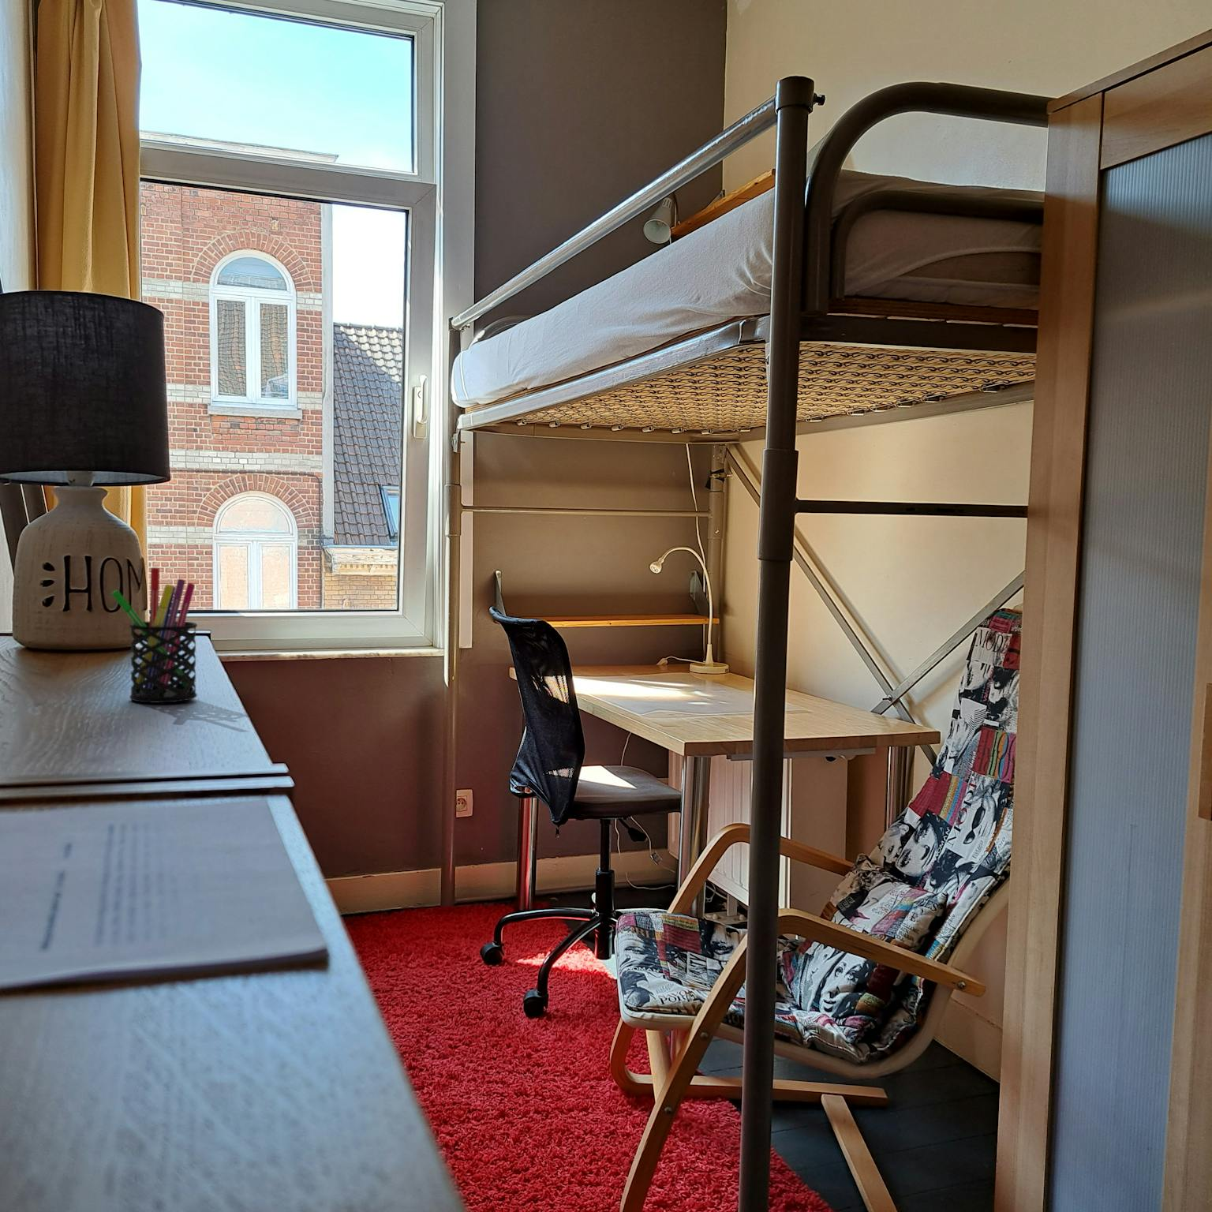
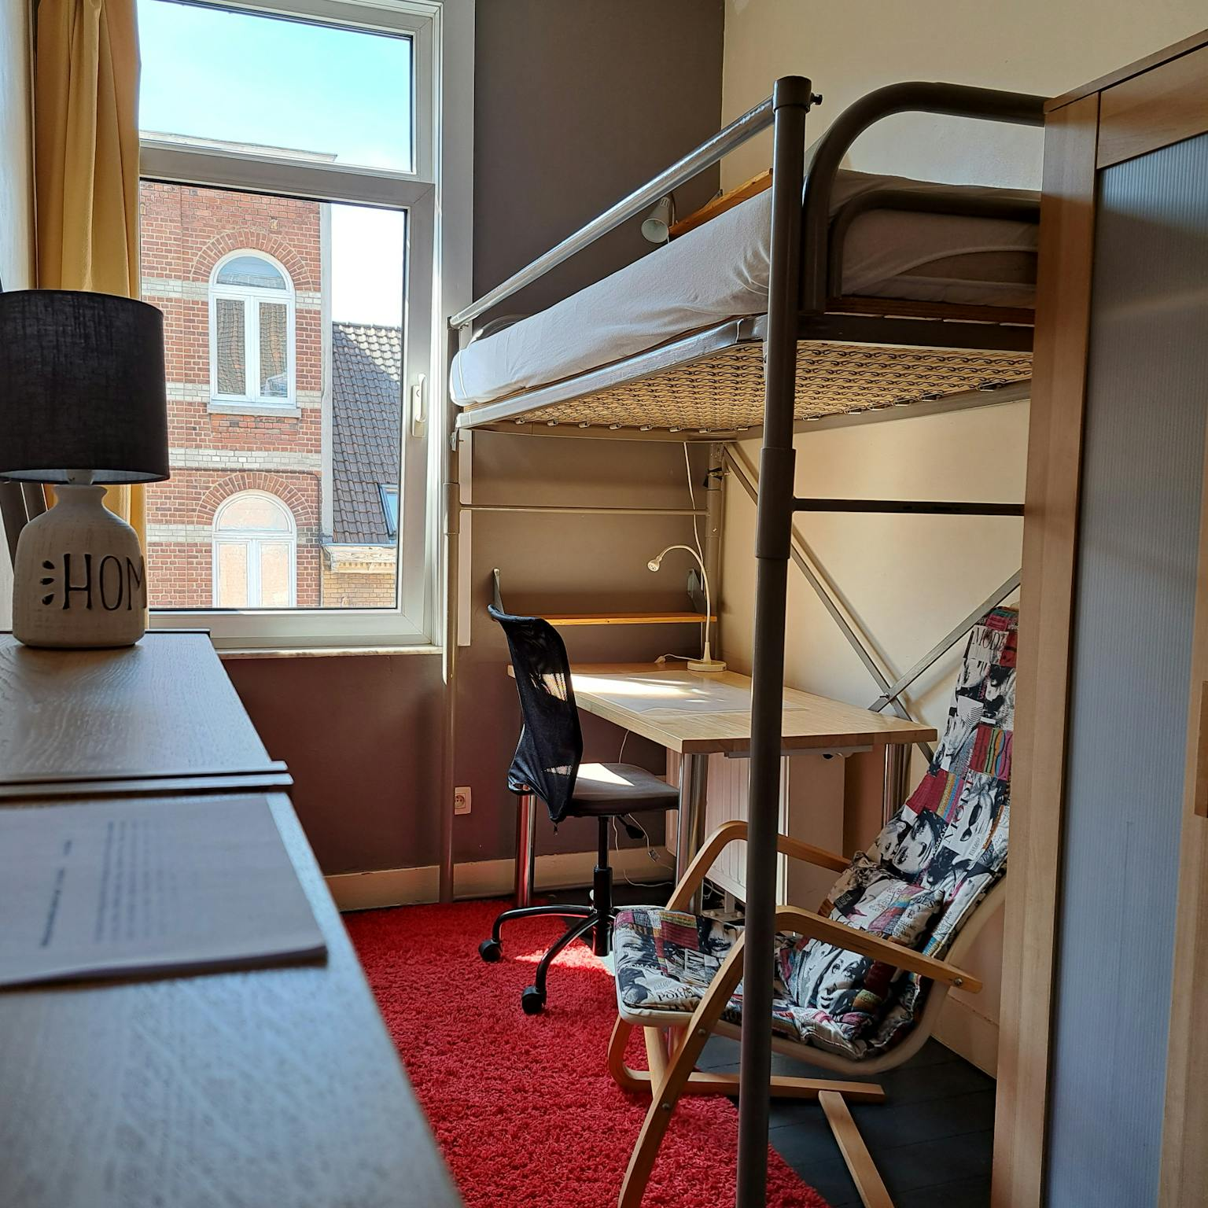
- pen holder [111,566,198,704]
